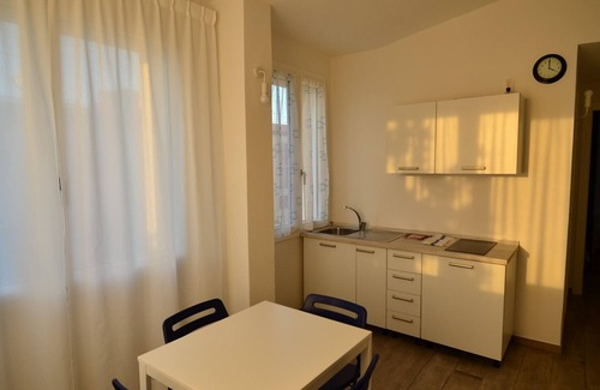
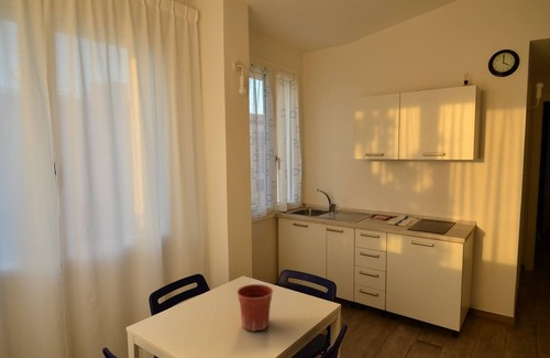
+ flower pot [235,283,274,333]
